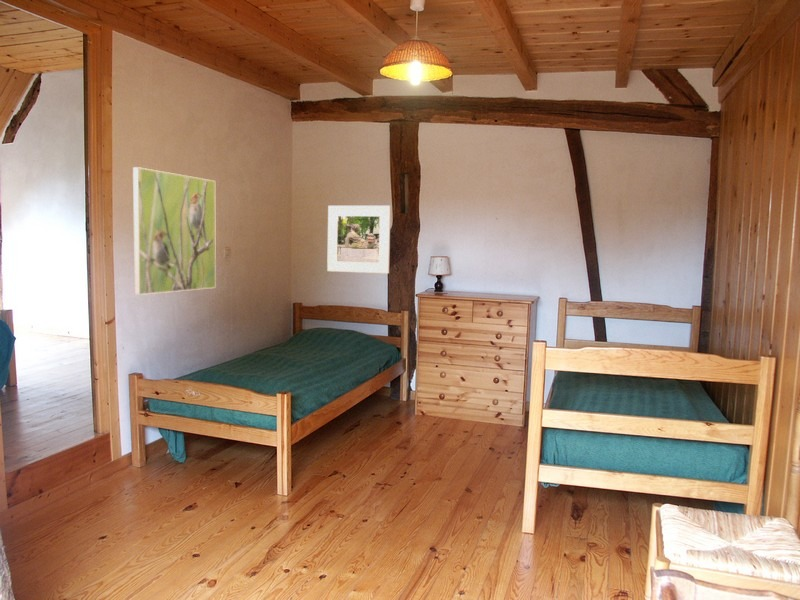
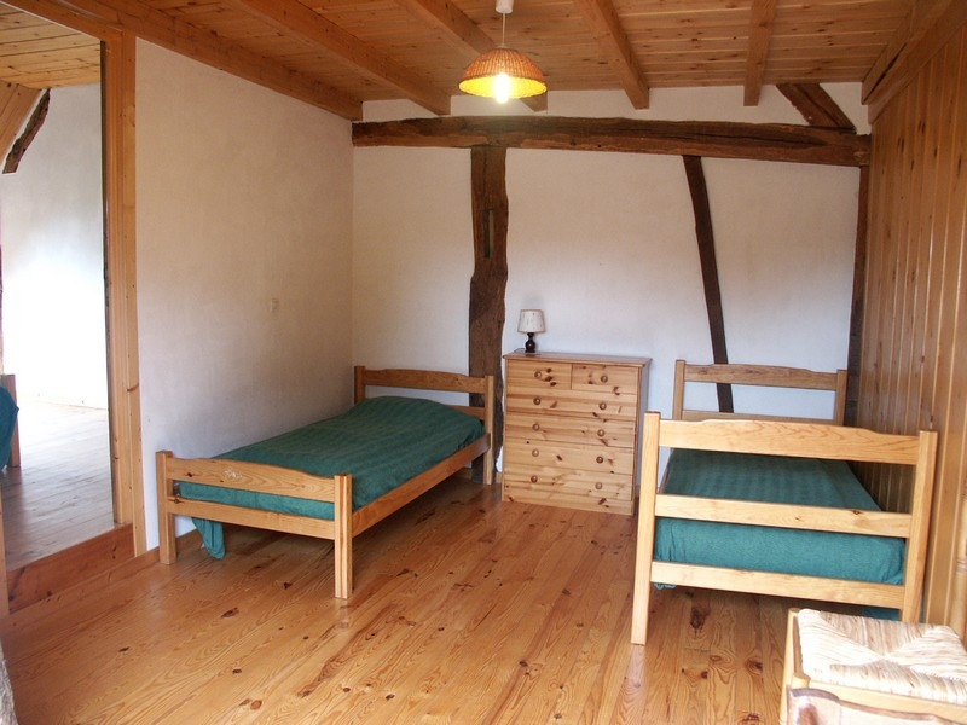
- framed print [326,205,392,275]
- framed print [132,166,217,296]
